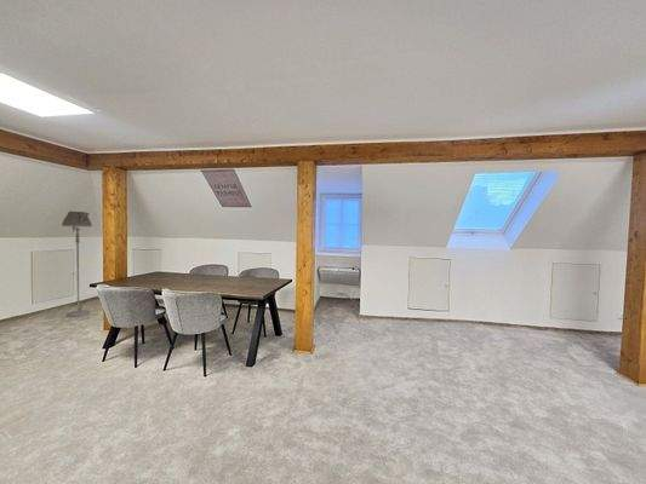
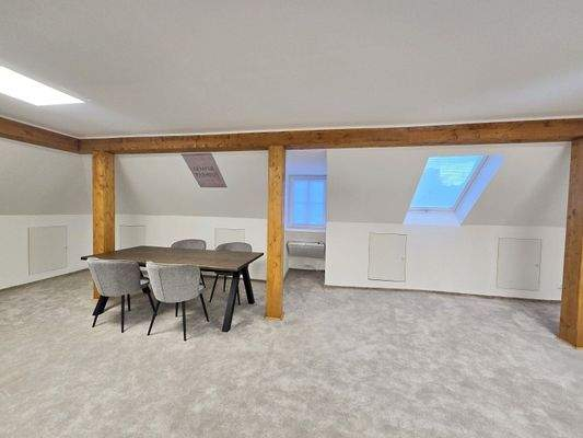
- floor lamp [61,211,93,317]
